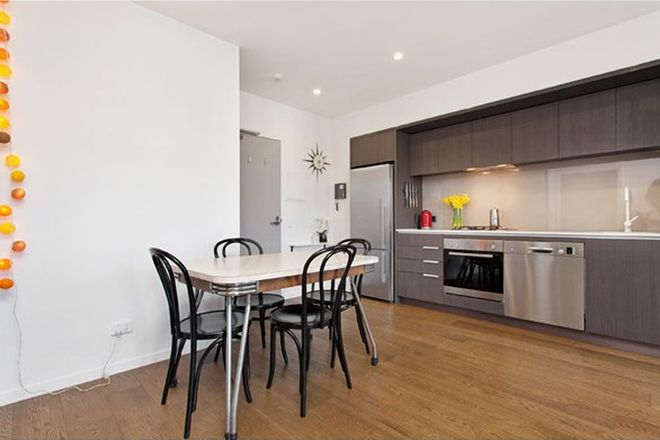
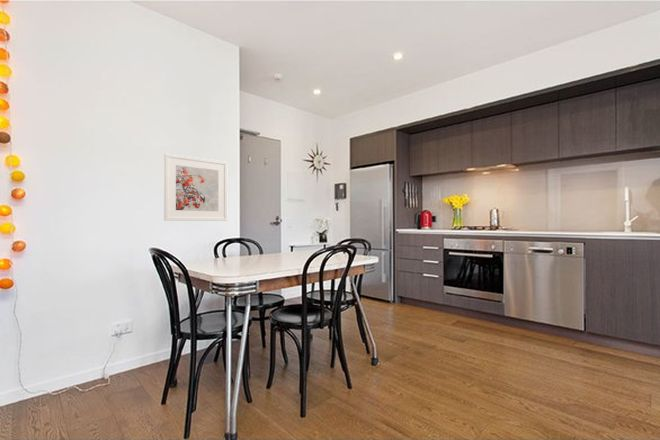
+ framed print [163,152,228,222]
